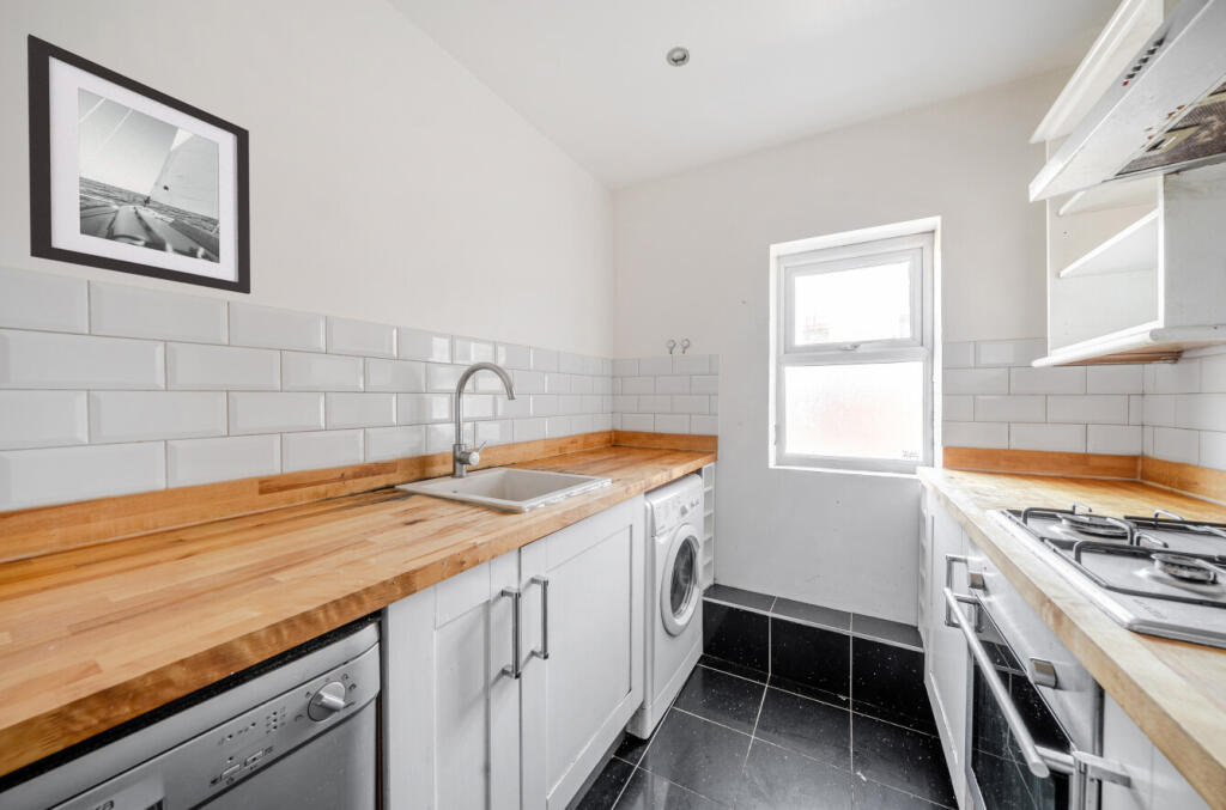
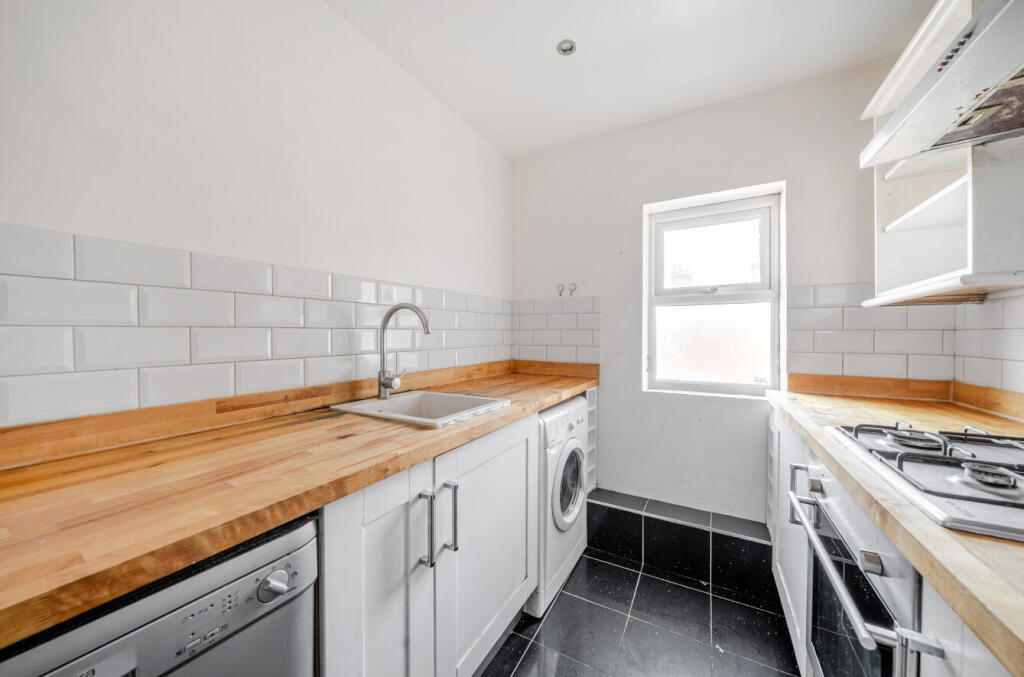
- wall art [26,32,251,296]
